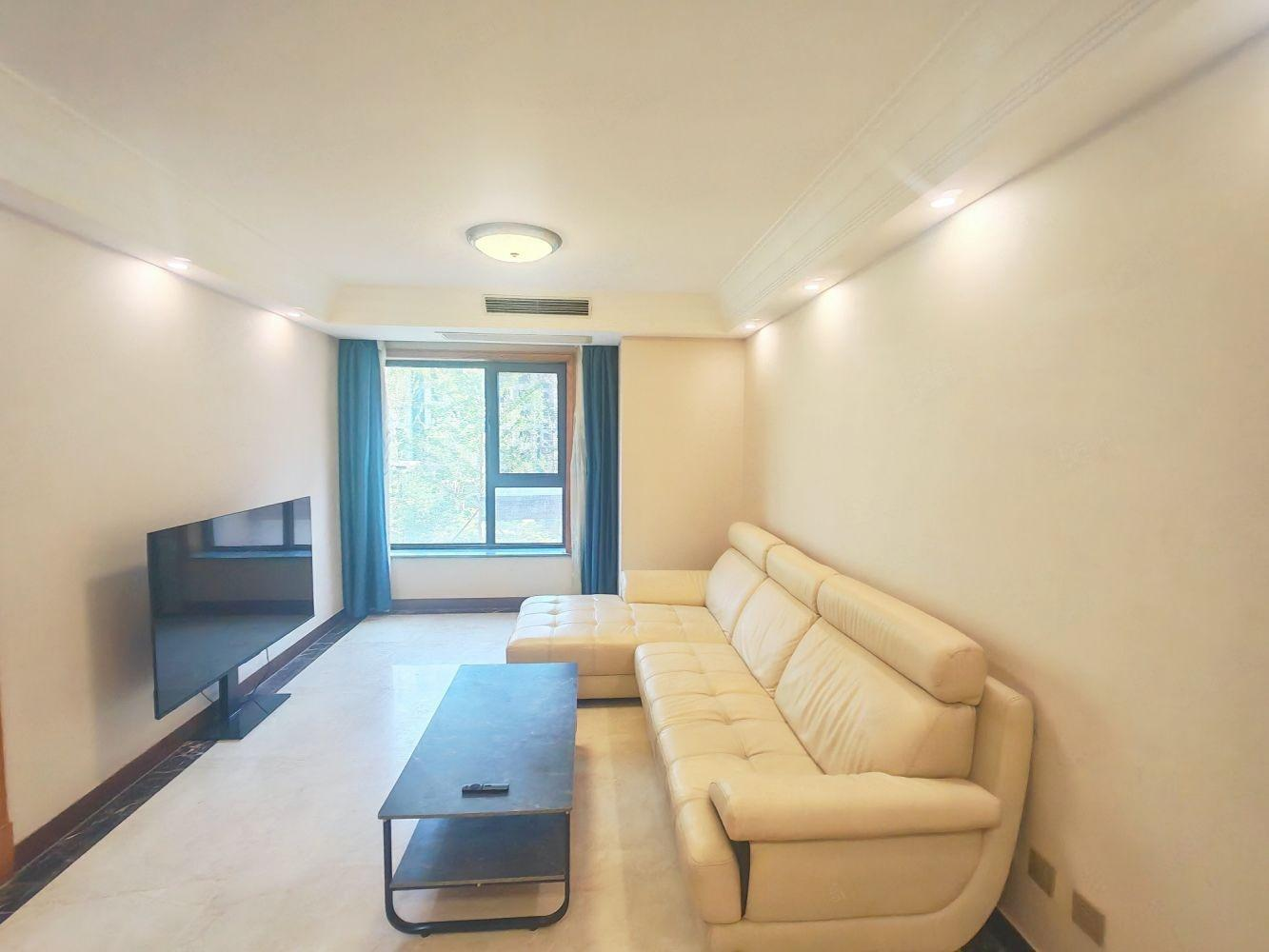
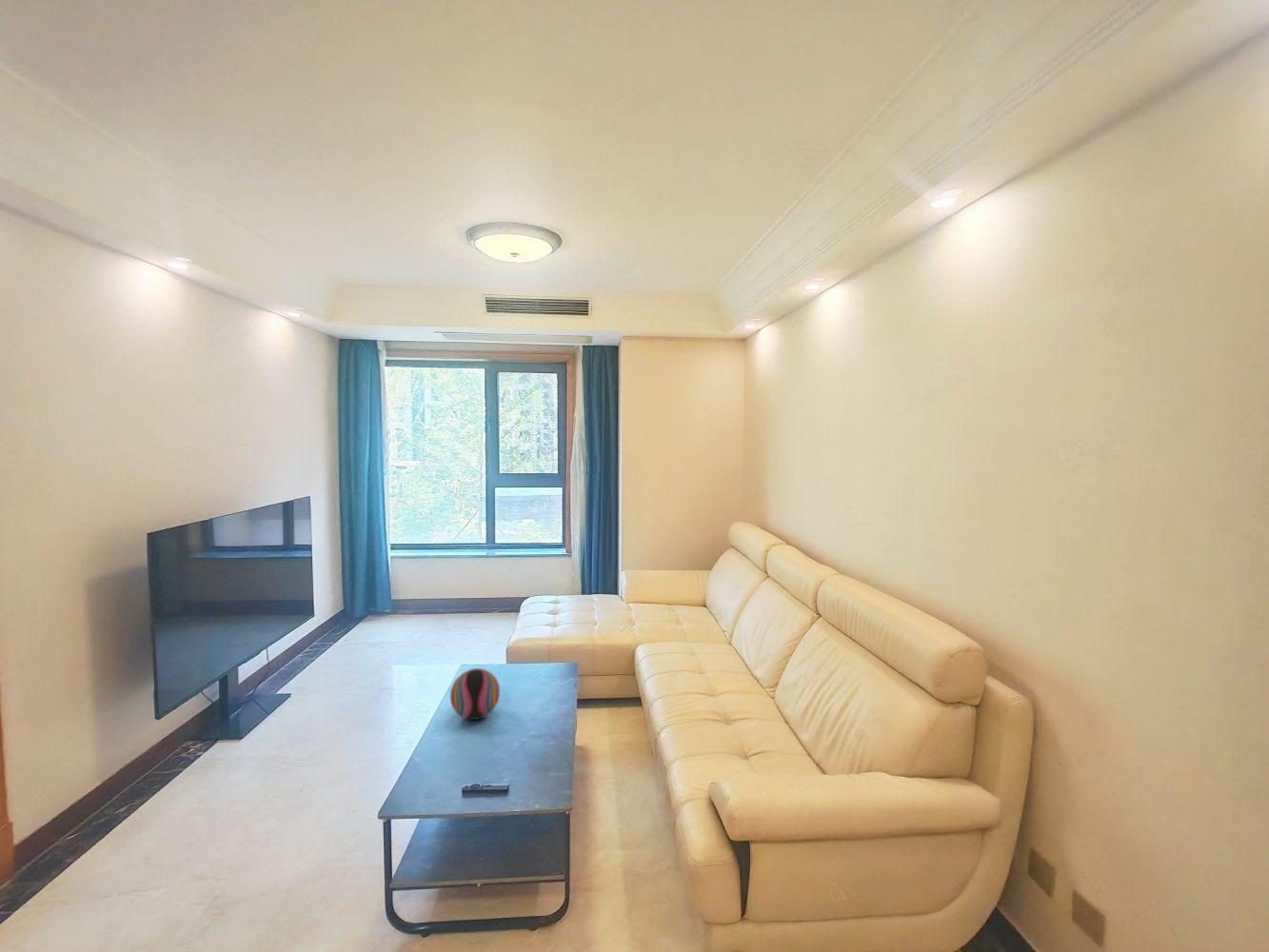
+ decorative ball [449,667,501,721]
